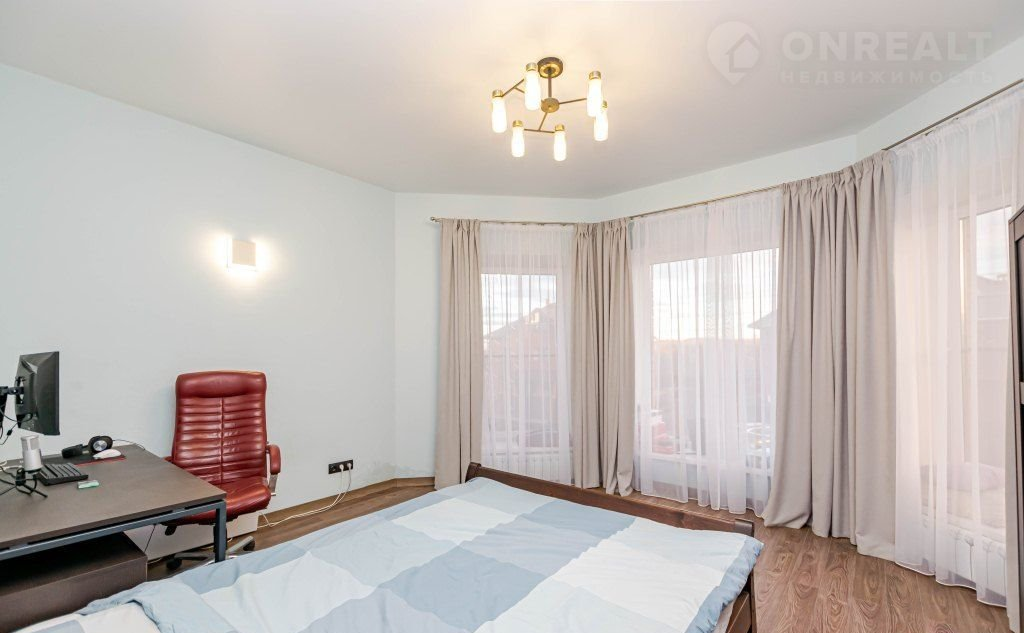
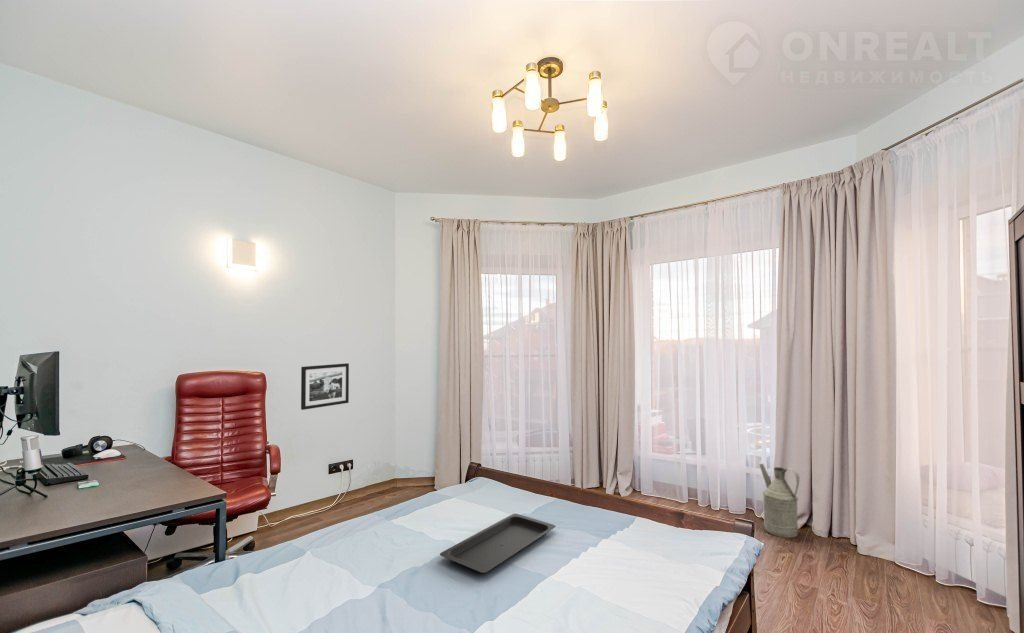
+ picture frame [300,362,350,411]
+ serving tray [439,513,557,574]
+ watering can [759,463,800,539]
